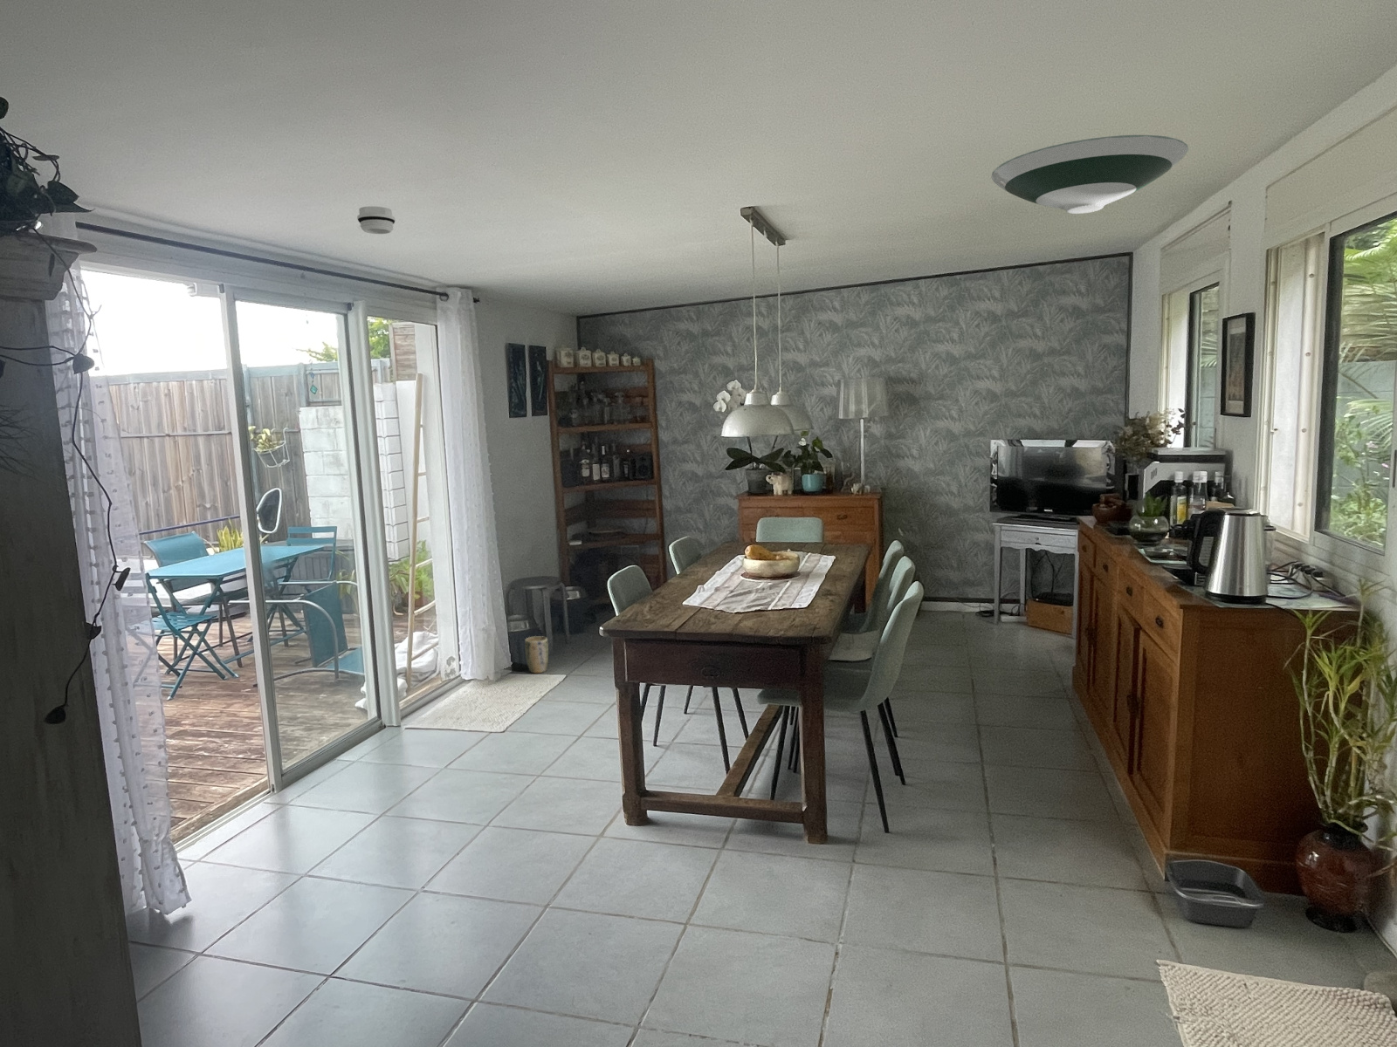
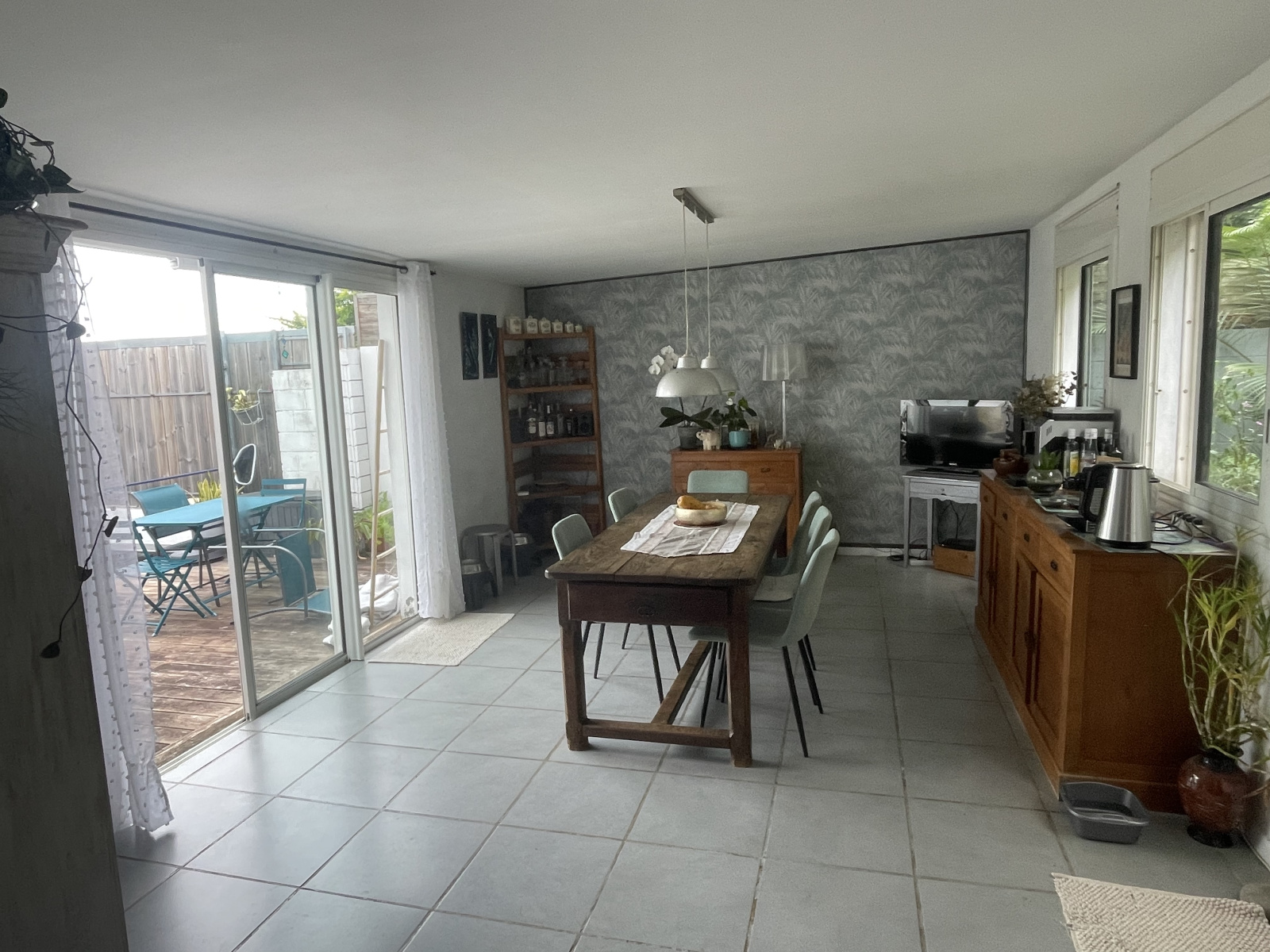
- smoke detector [356,205,396,234]
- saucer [990,134,1189,214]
- plant pot [524,636,549,673]
